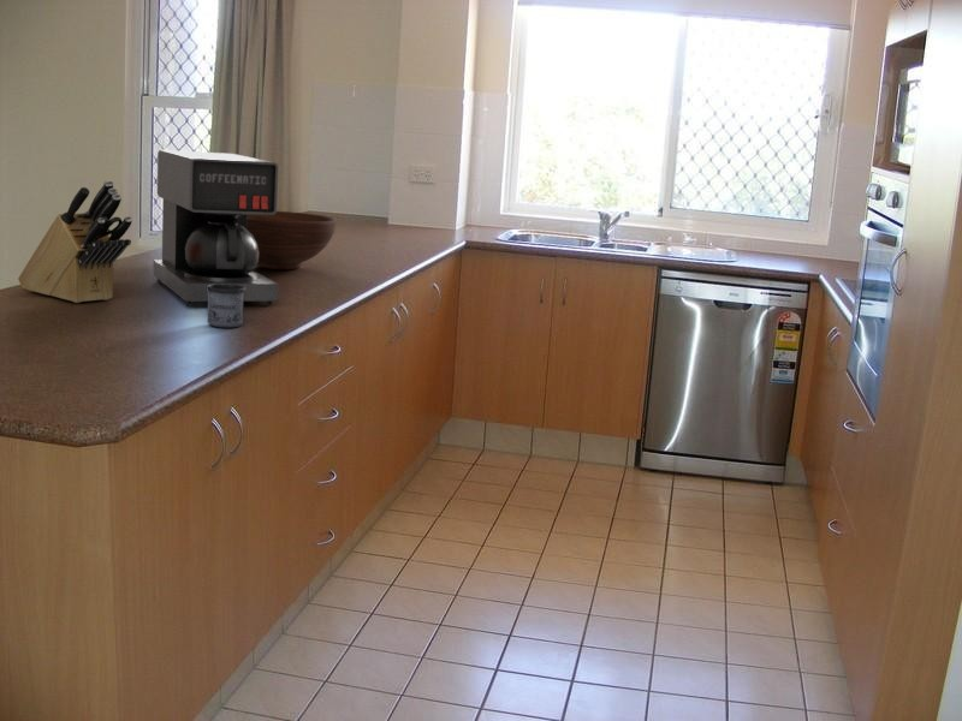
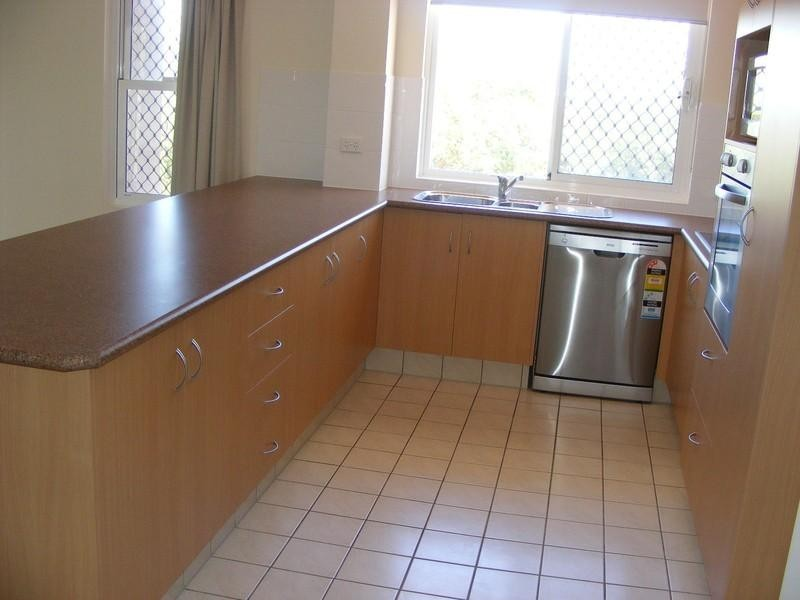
- mug [206,284,245,328]
- knife block [17,179,133,304]
- fruit bowl [247,210,338,270]
- coffee maker [153,149,280,306]
